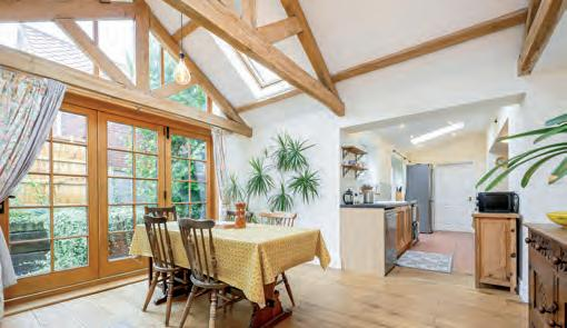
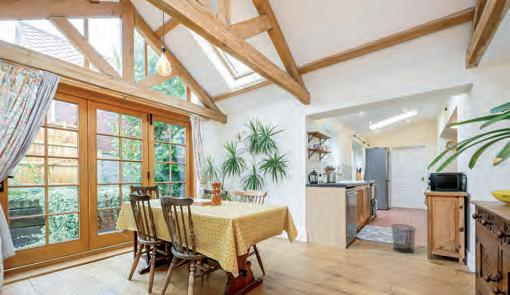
+ waste bin [390,223,417,255]
